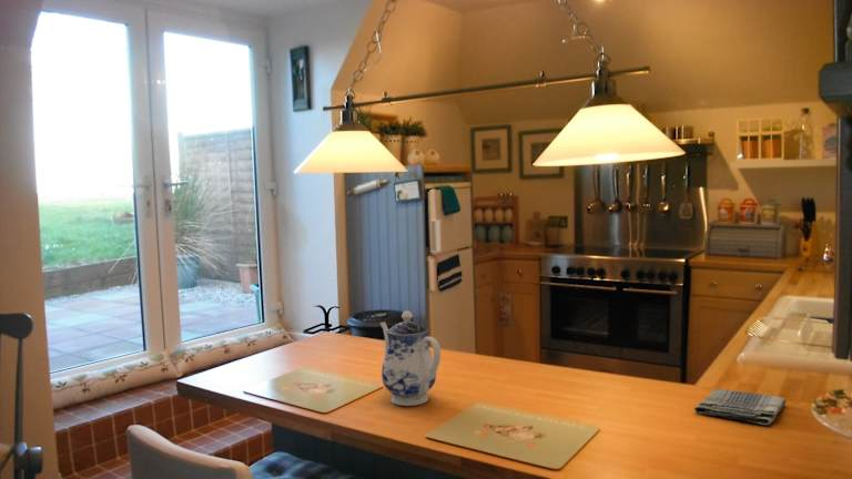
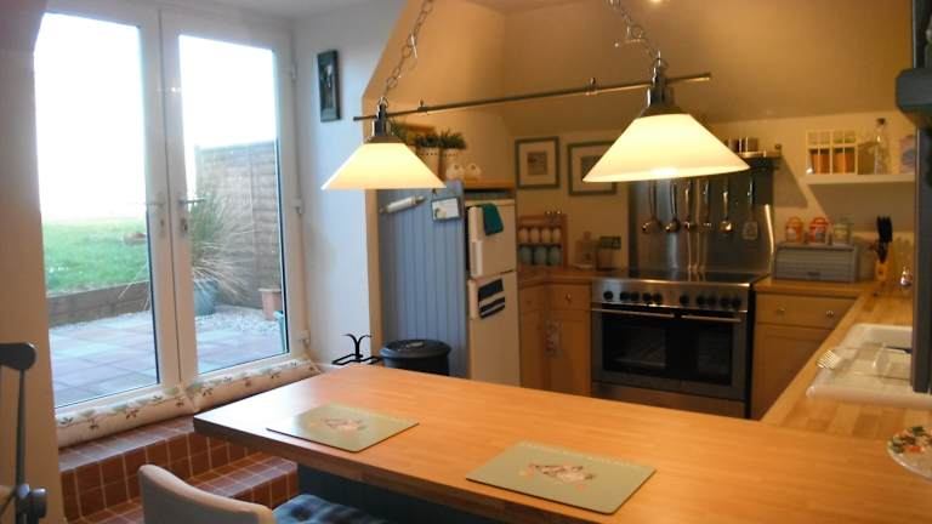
- dish towel [693,388,787,426]
- teapot [378,309,442,407]
